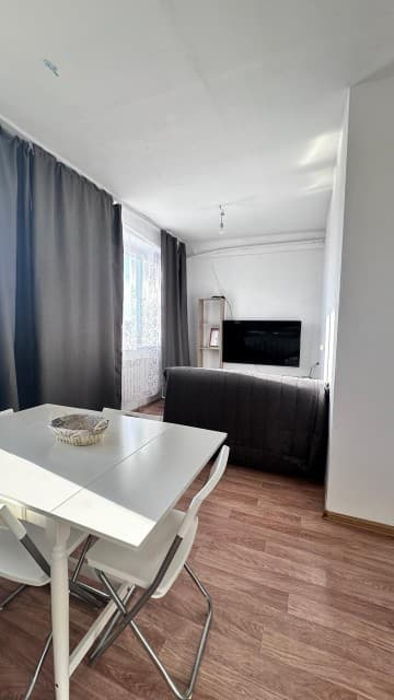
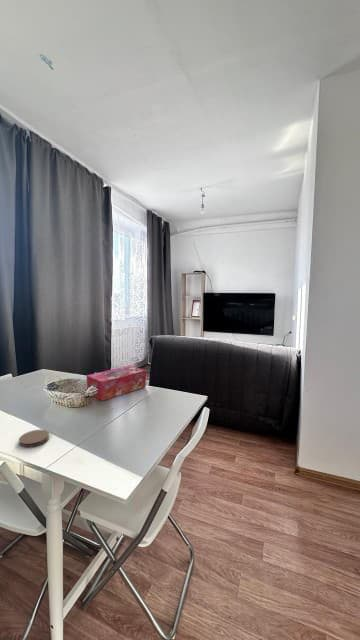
+ coaster [18,429,50,448]
+ tissue box [86,365,147,402]
